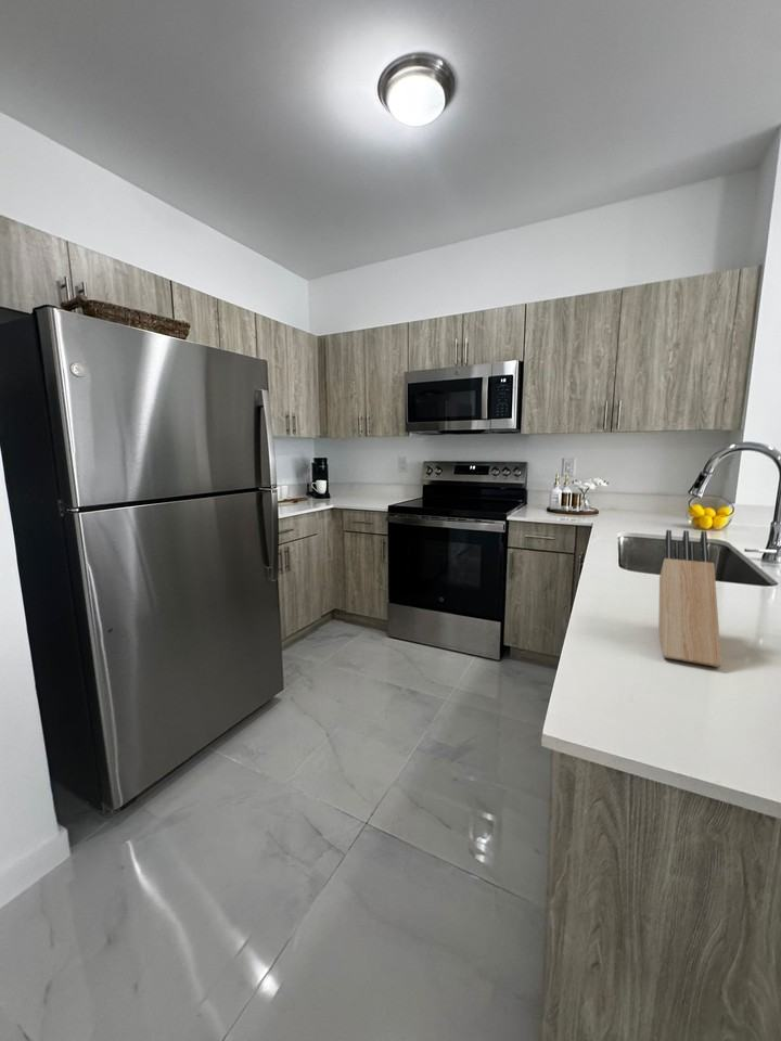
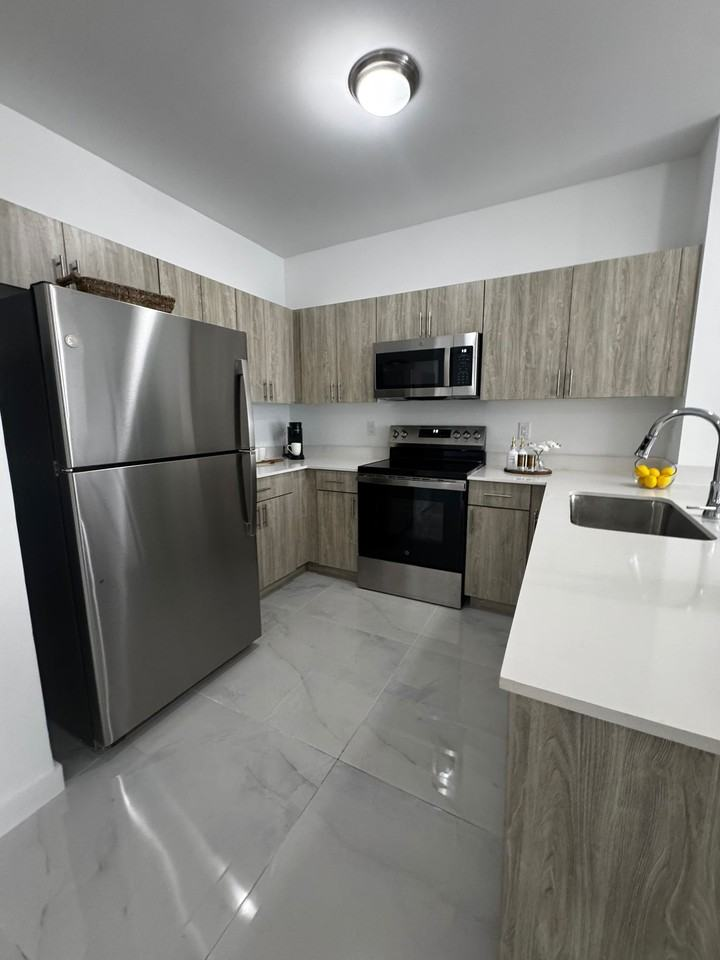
- knife block [657,529,722,668]
